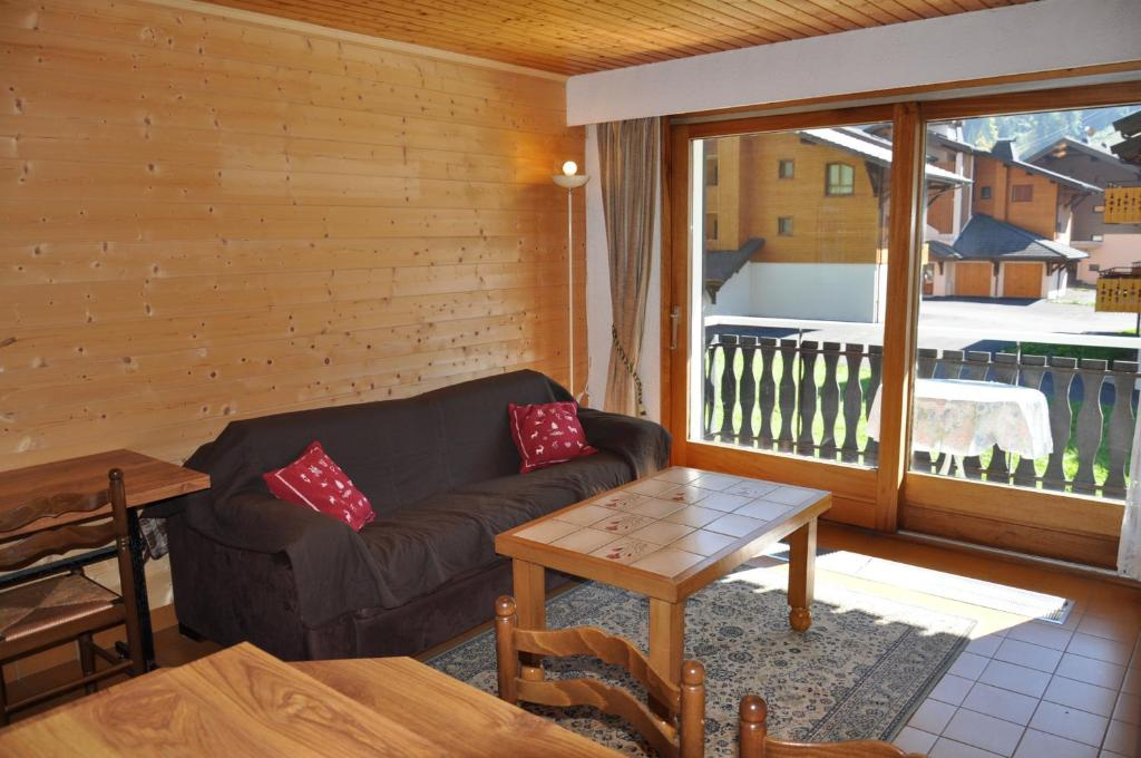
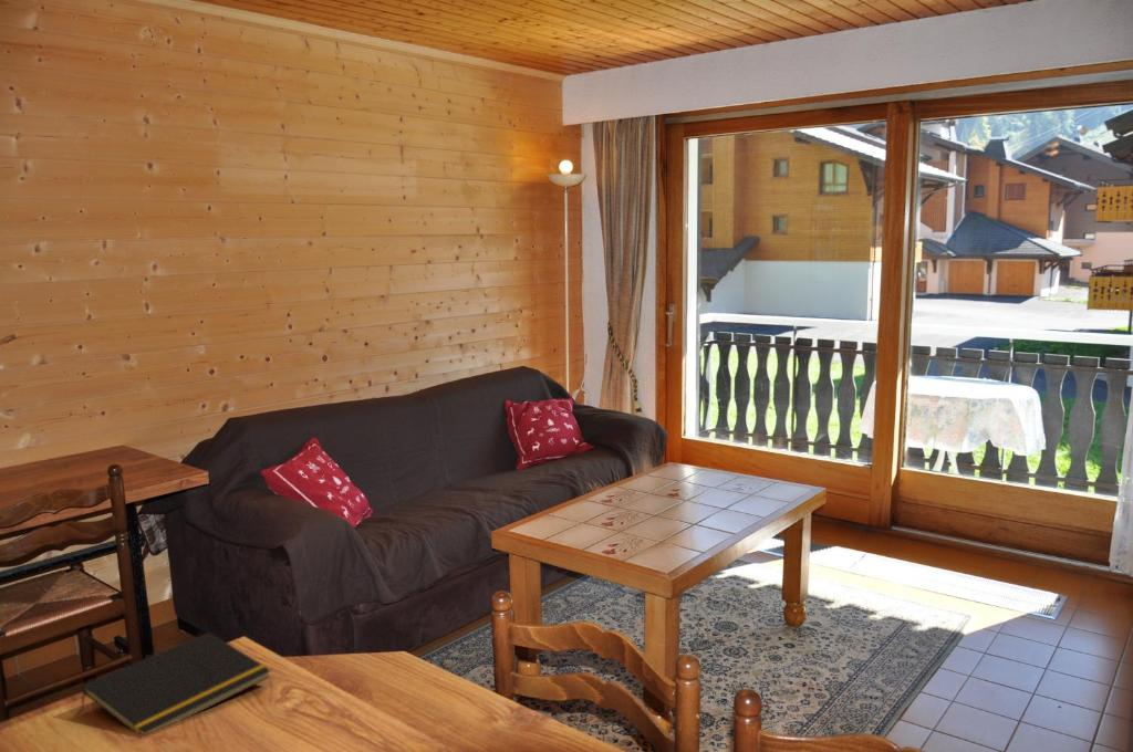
+ notepad [81,630,272,735]
